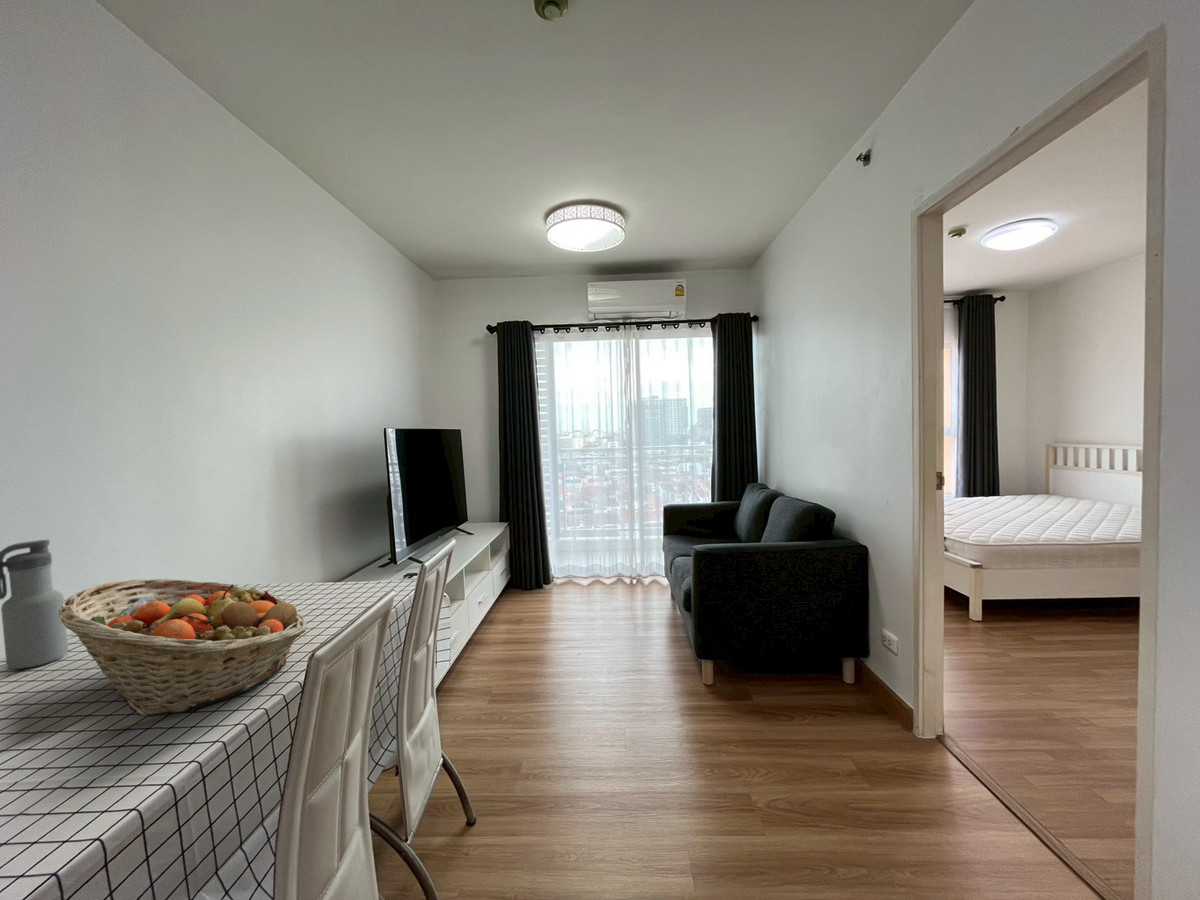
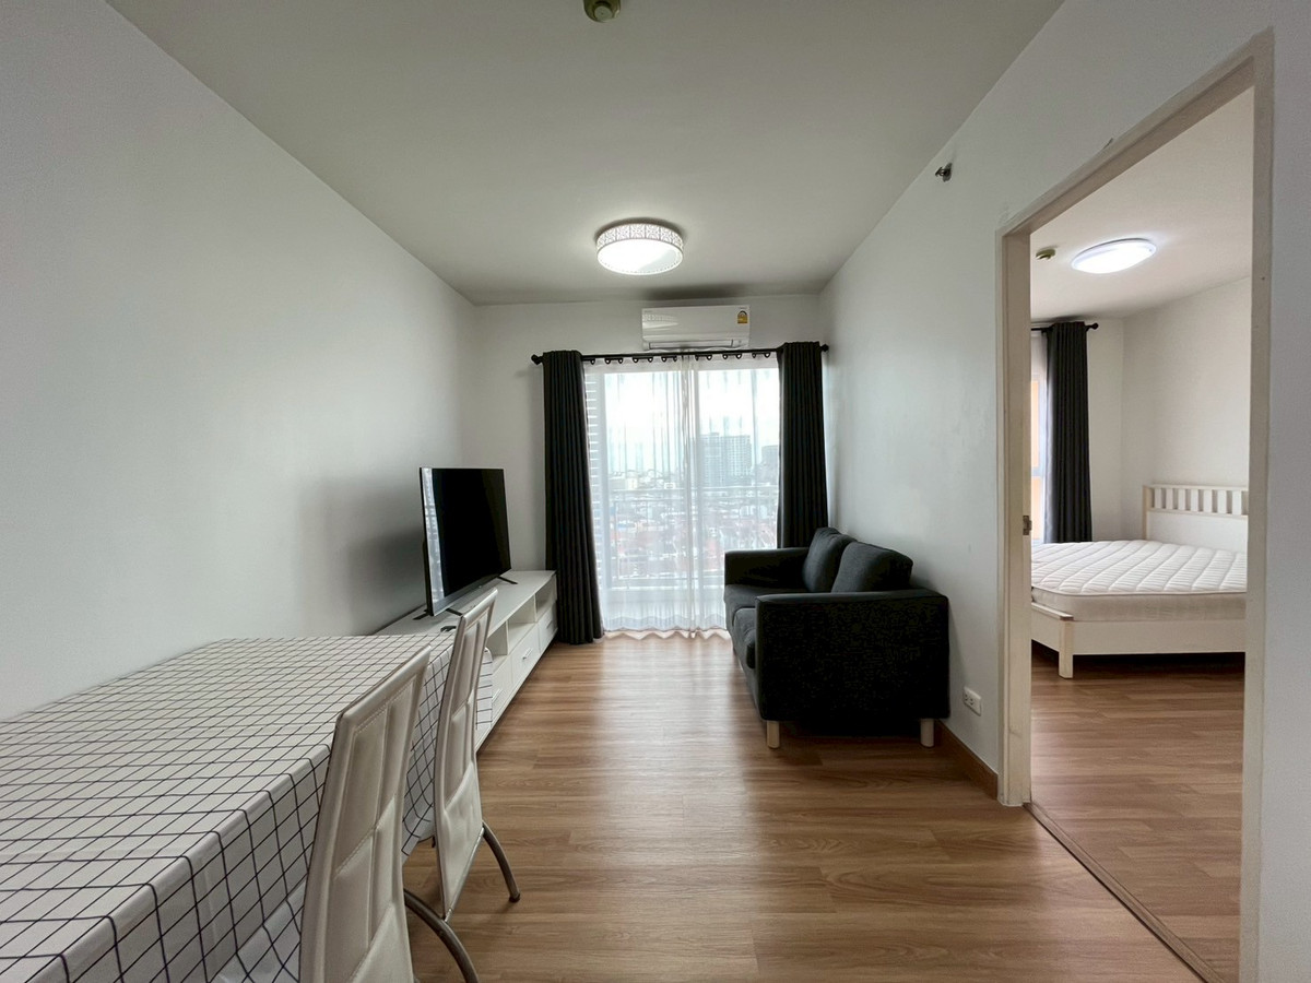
- fruit basket [58,578,308,718]
- water bottle [0,539,69,670]
